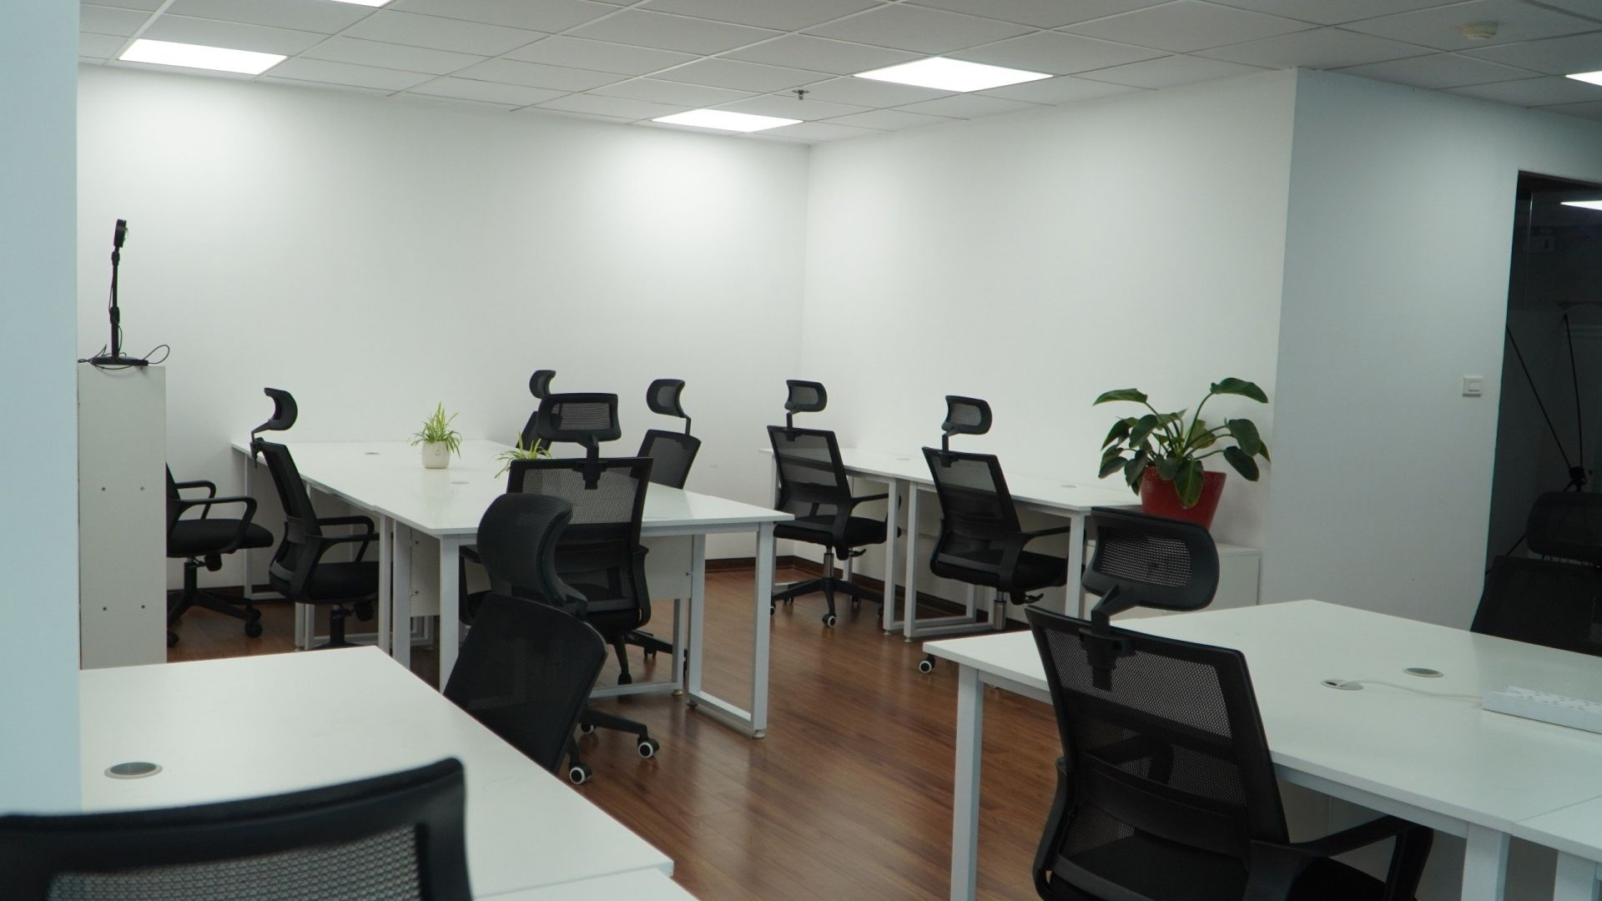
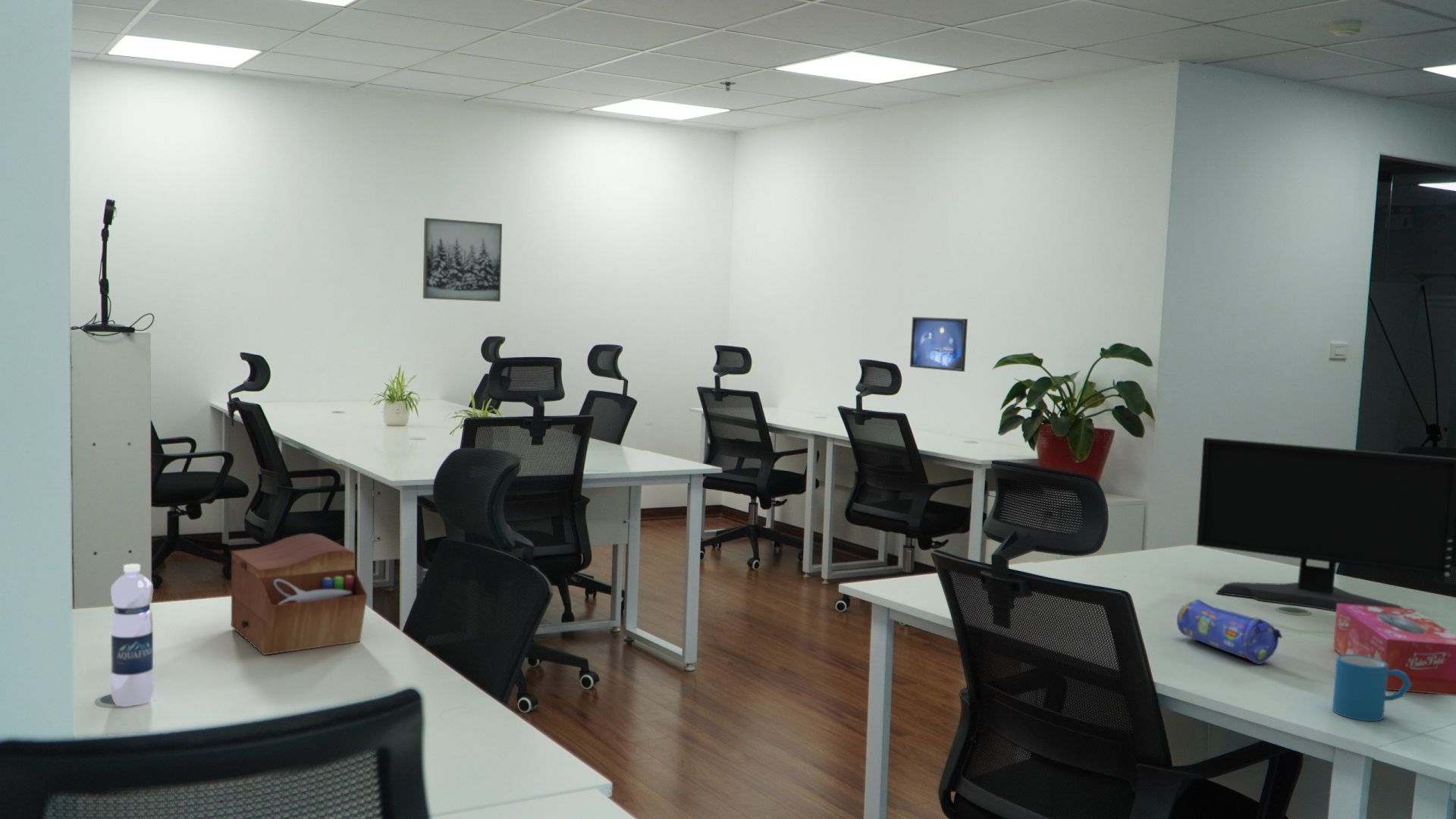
+ sewing box [231,532,368,656]
+ tissue box [1332,604,1456,696]
+ wall art [422,217,503,303]
+ water bottle [110,563,154,708]
+ pencil case [1176,598,1284,665]
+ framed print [909,316,968,372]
+ computer monitor [1196,437,1456,612]
+ mug [1332,654,1411,722]
